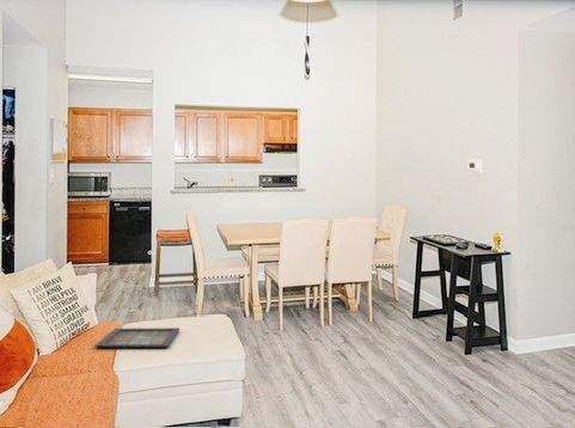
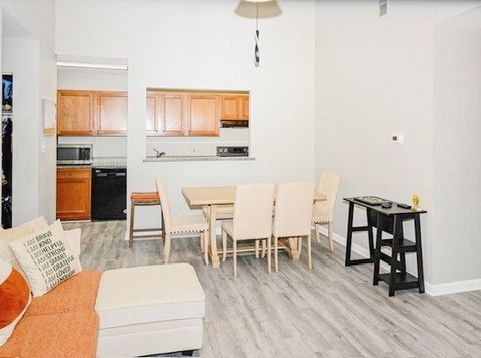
- icon panel [94,326,181,349]
